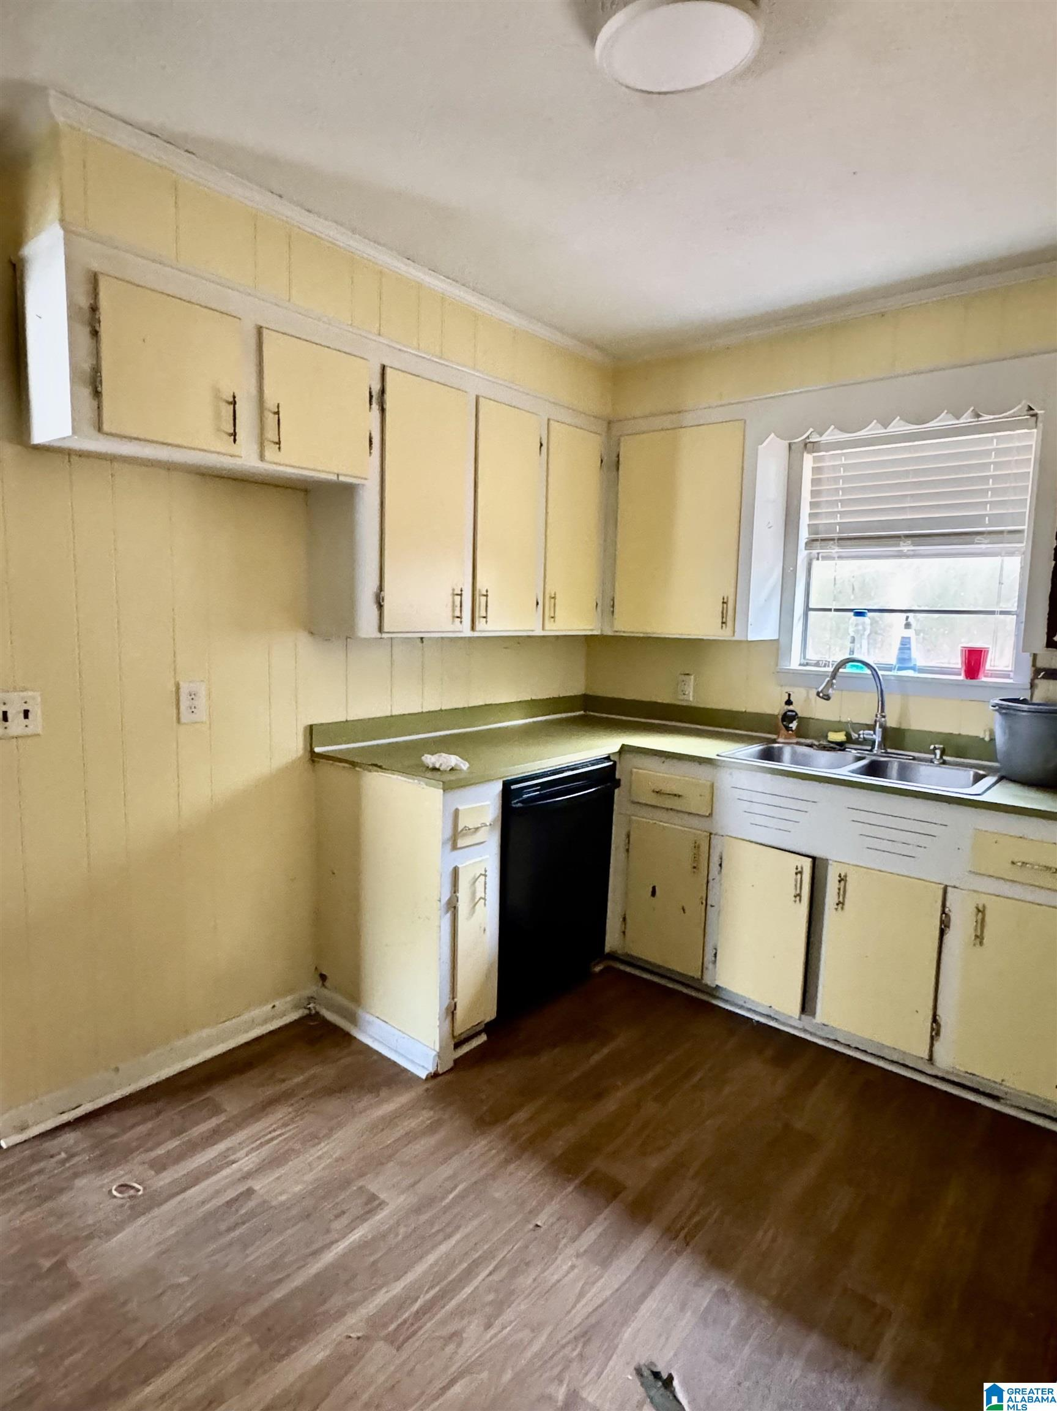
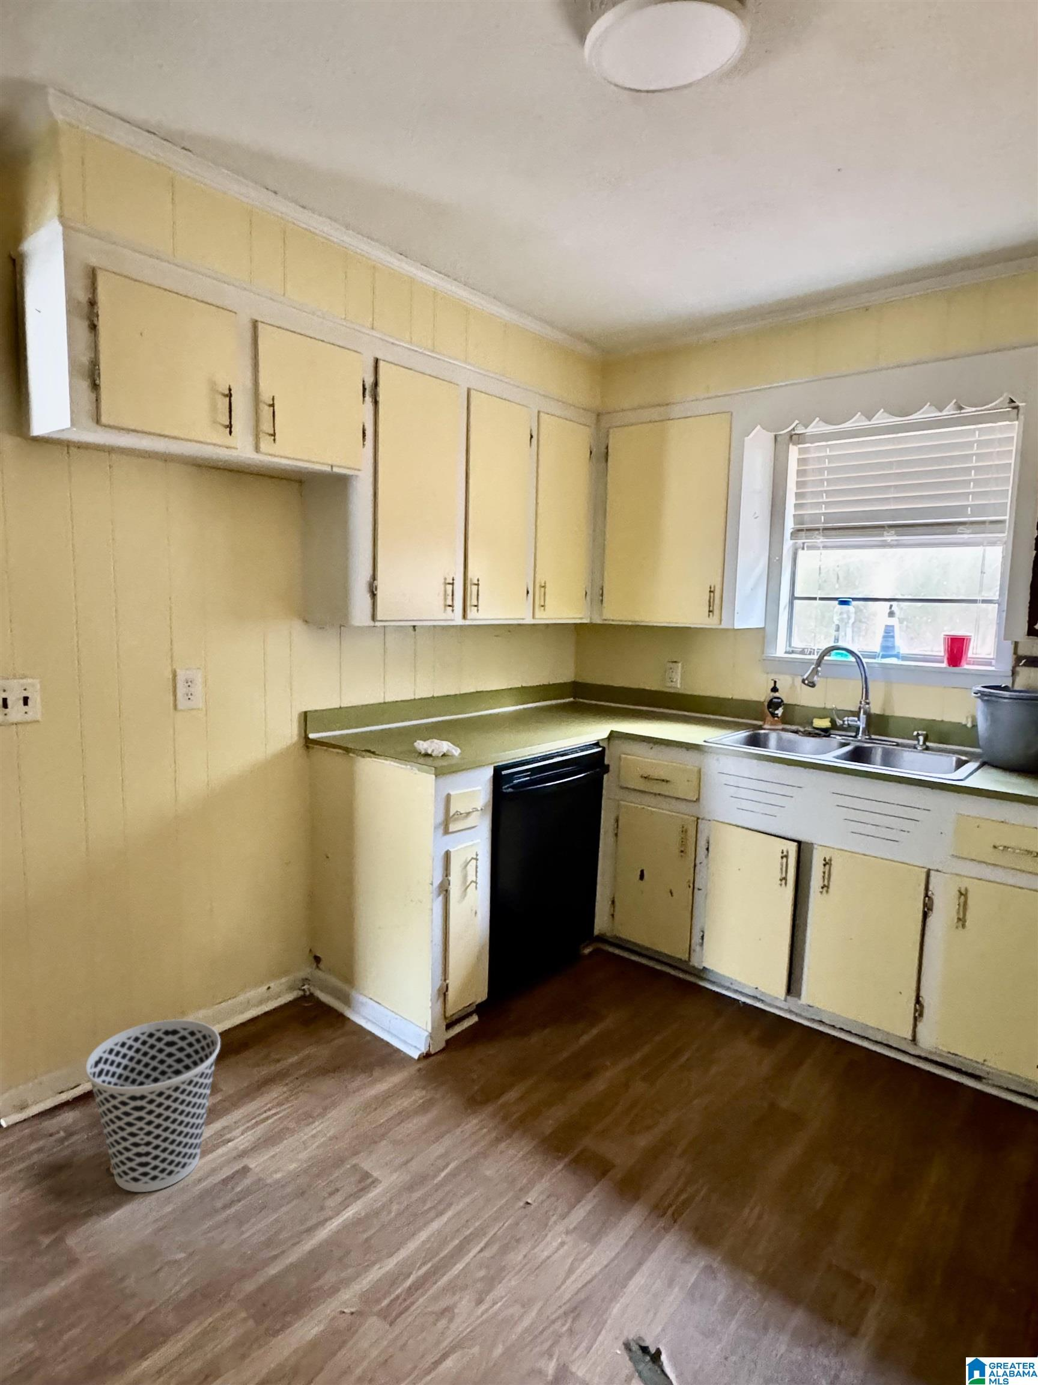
+ wastebasket [85,1019,221,1193]
